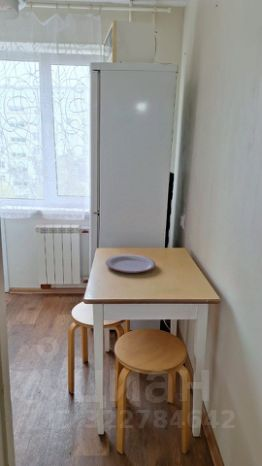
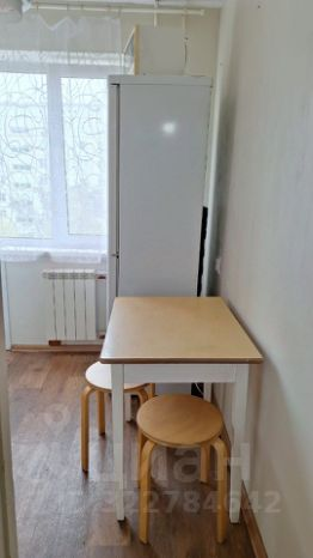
- plate [105,253,157,274]
